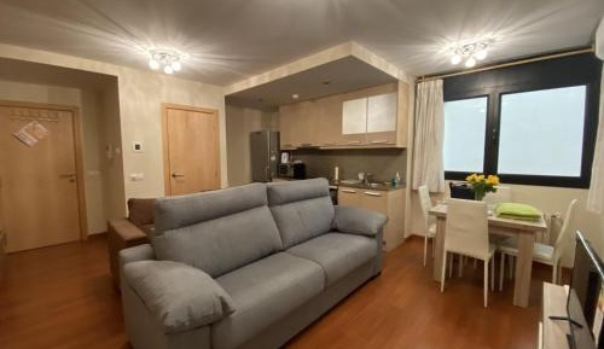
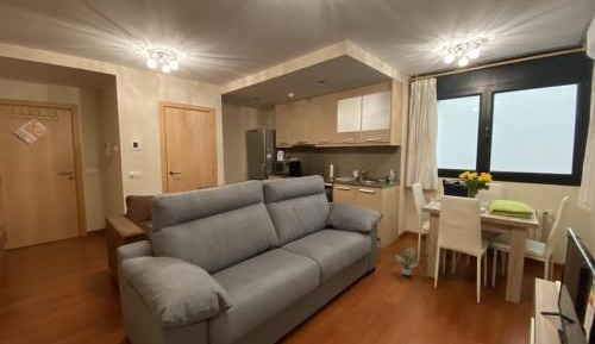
+ potted plant [394,246,419,276]
